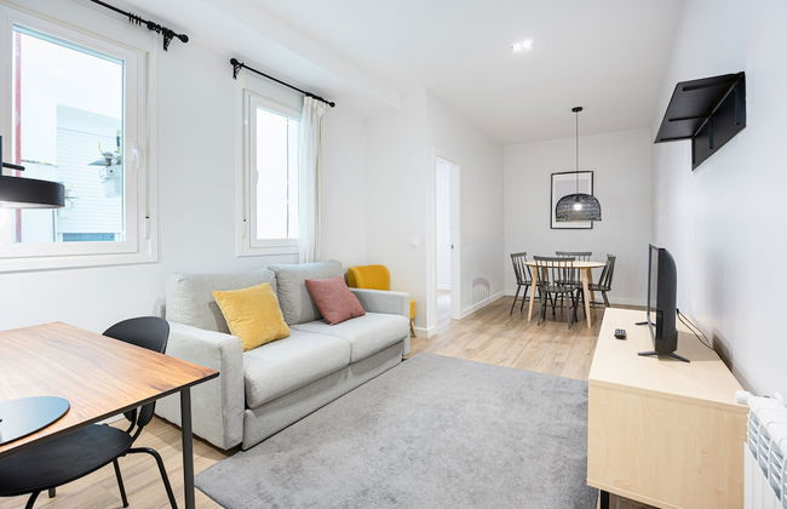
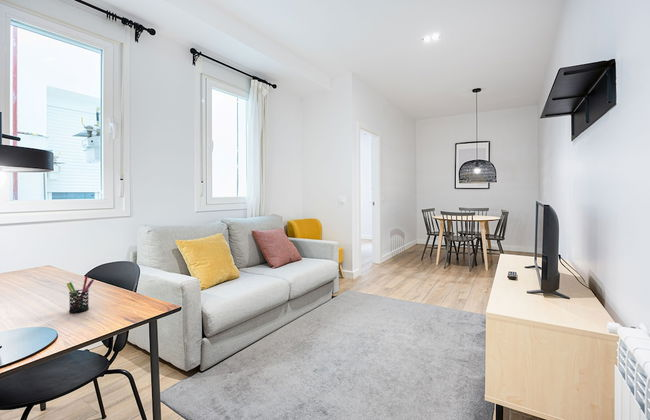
+ pen holder [66,275,95,313]
